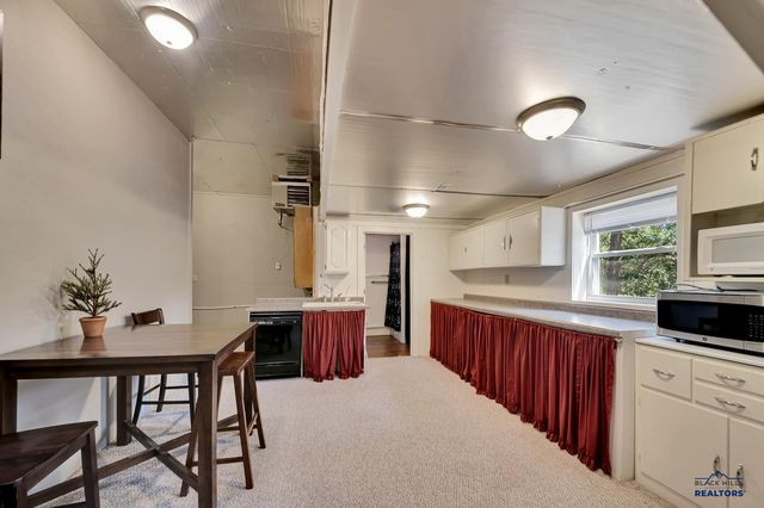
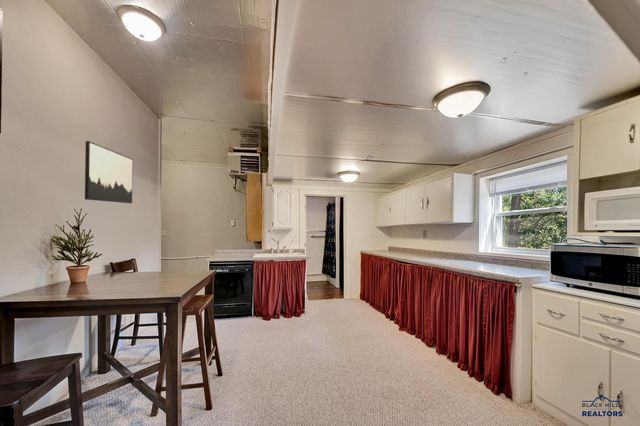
+ wall art [84,140,134,204]
